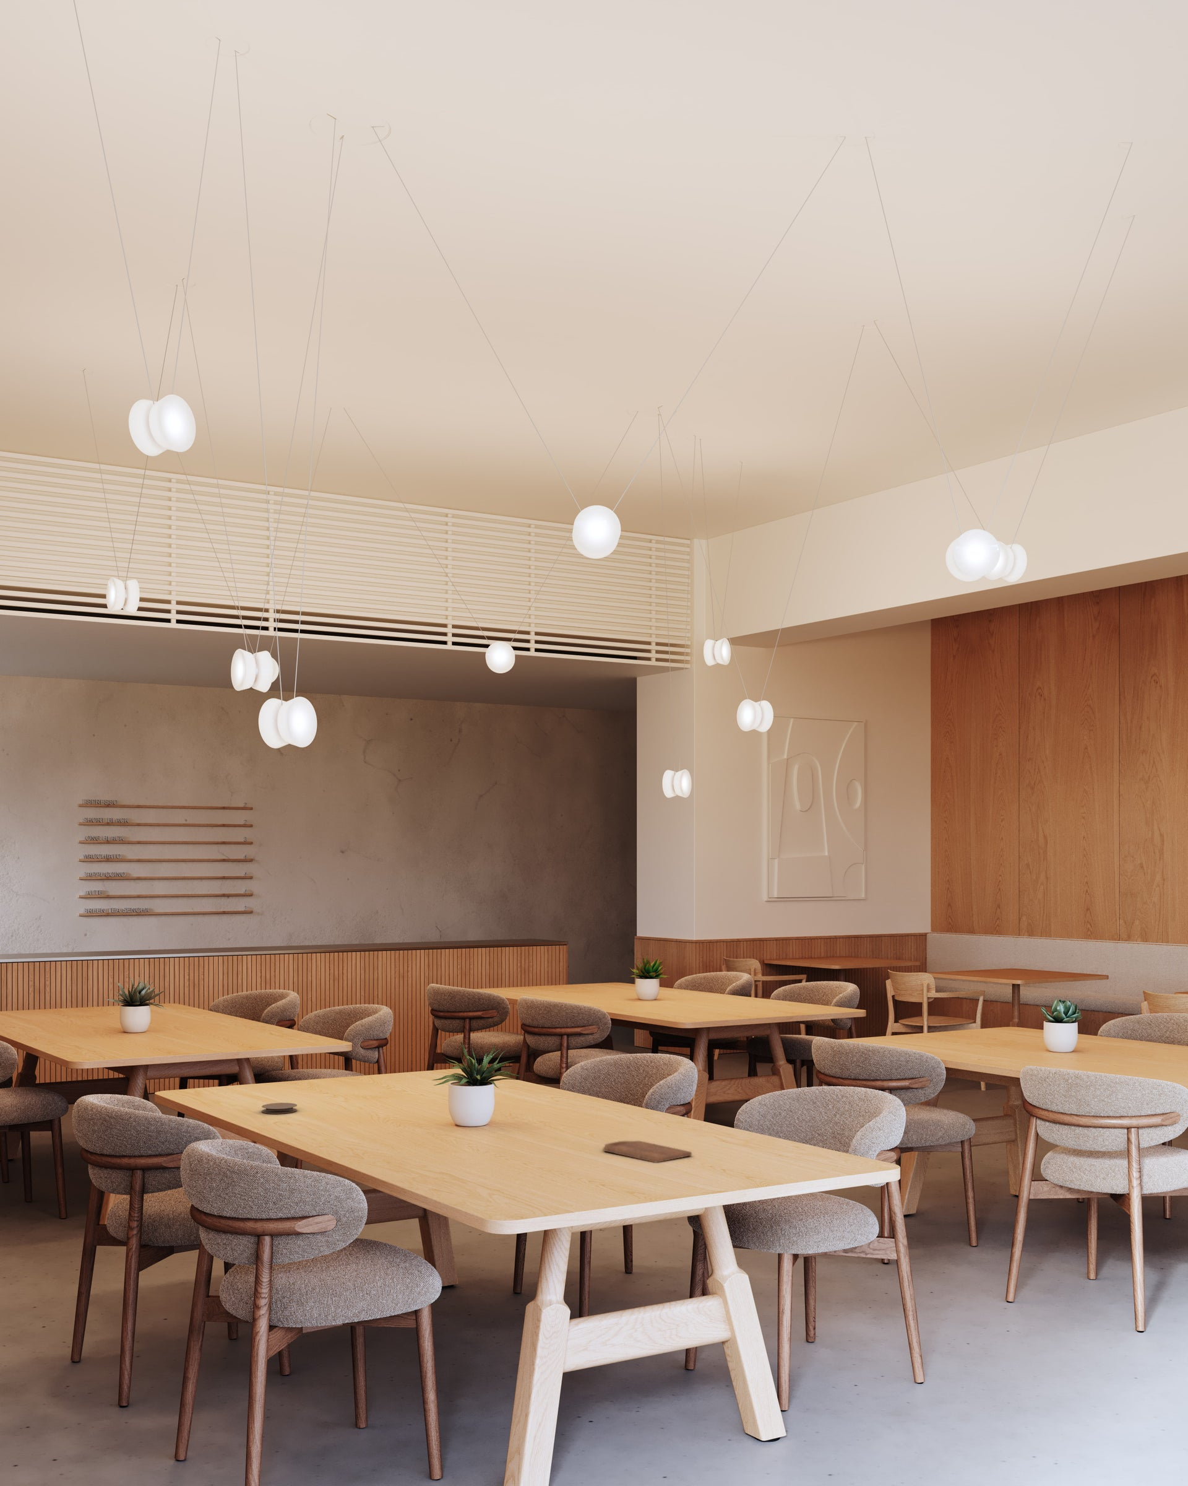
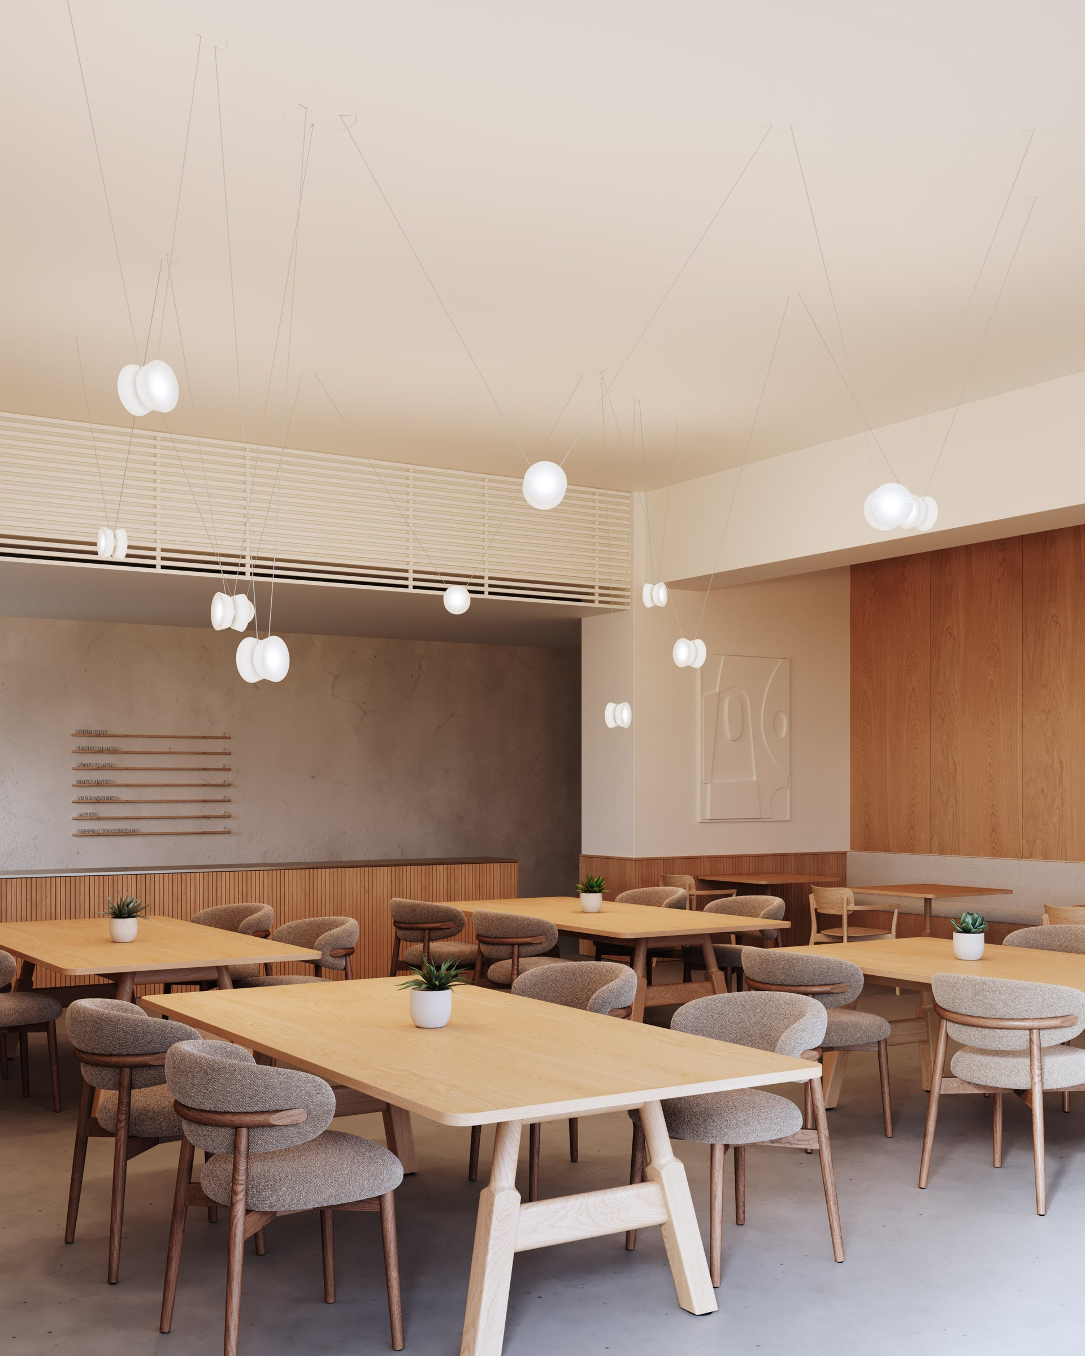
- coaster [261,1103,298,1115]
- cutting board [602,1140,692,1163]
